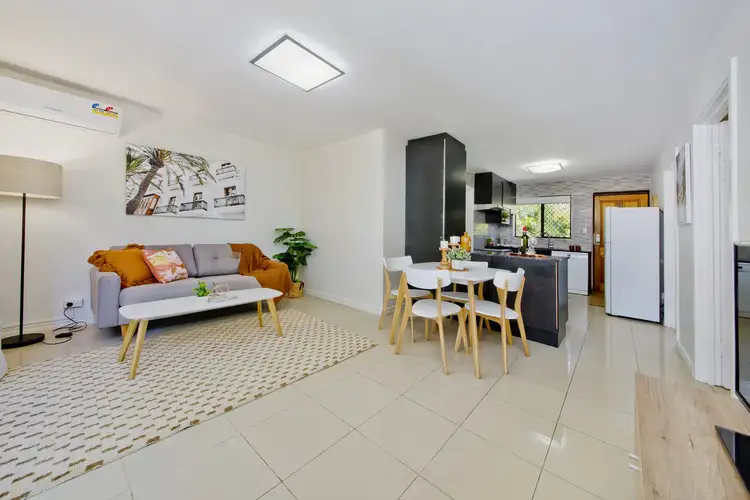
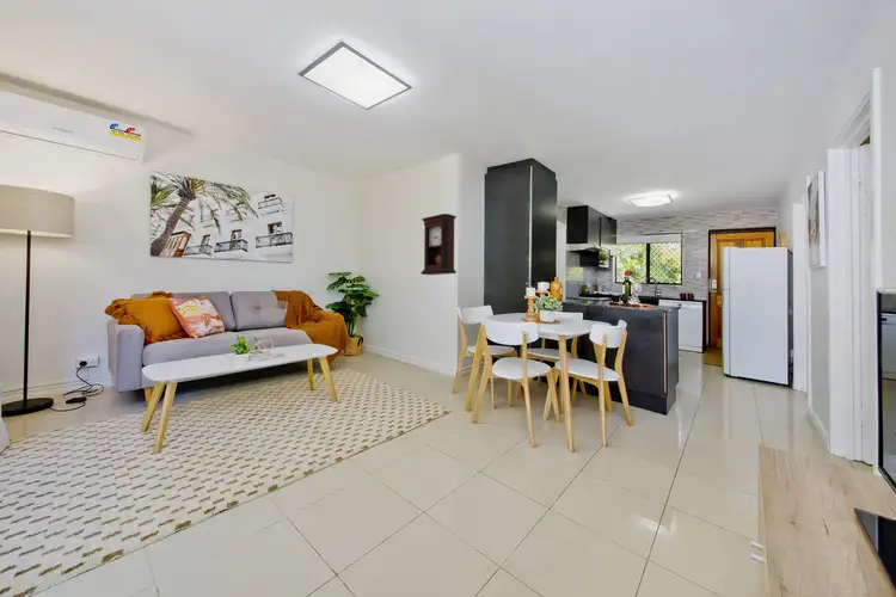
+ pendulum clock [421,213,458,276]
